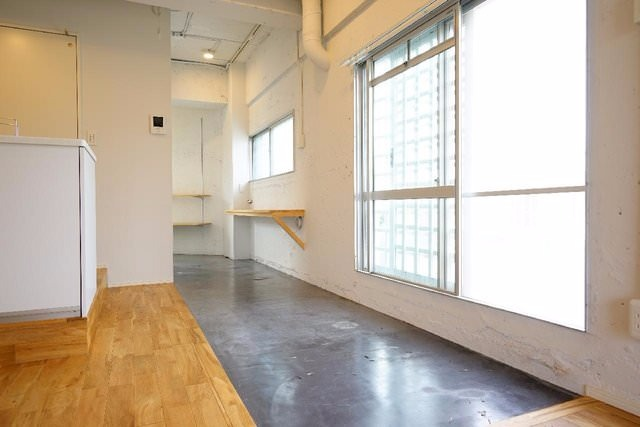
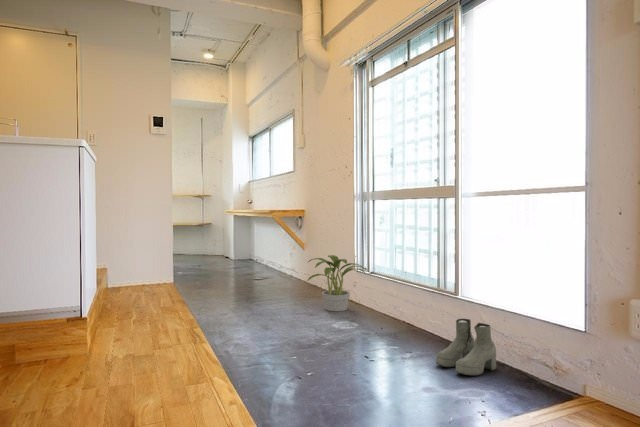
+ boots [435,318,497,377]
+ potted plant [306,254,367,312]
